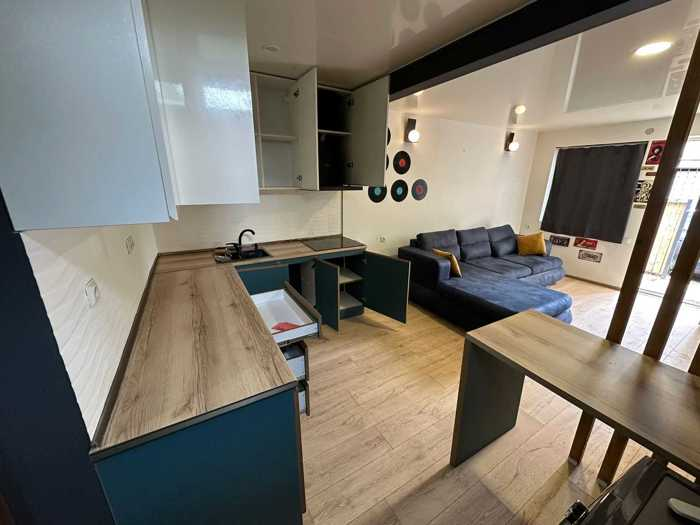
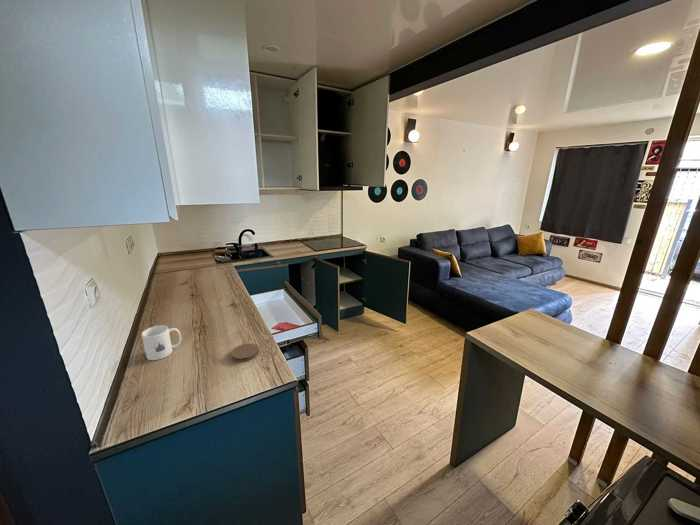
+ mug [140,324,182,361]
+ coaster [230,342,260,363]
